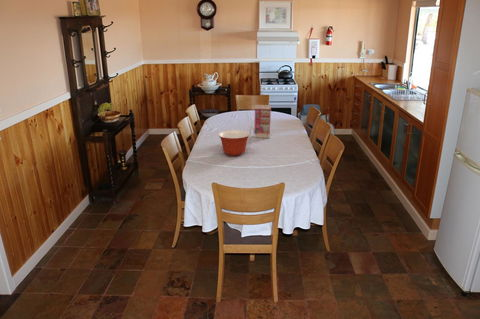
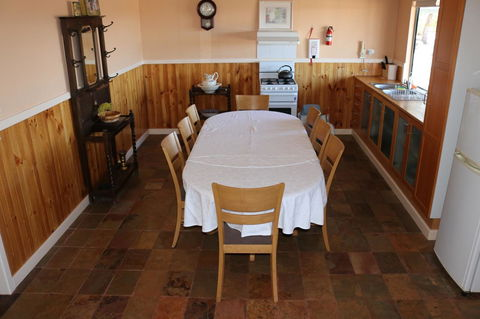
- gift box [253,104,272,139]
- mixing bowl [217,129,251,157]
